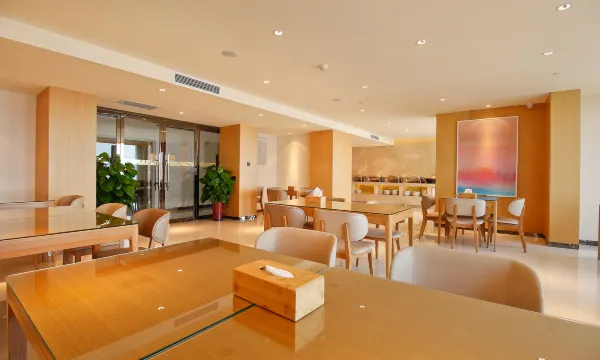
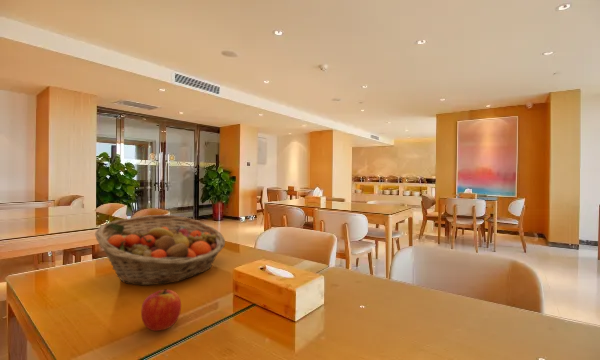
+ apple [140,288,182,332]
+ fruit basket [94,214,226,286]
